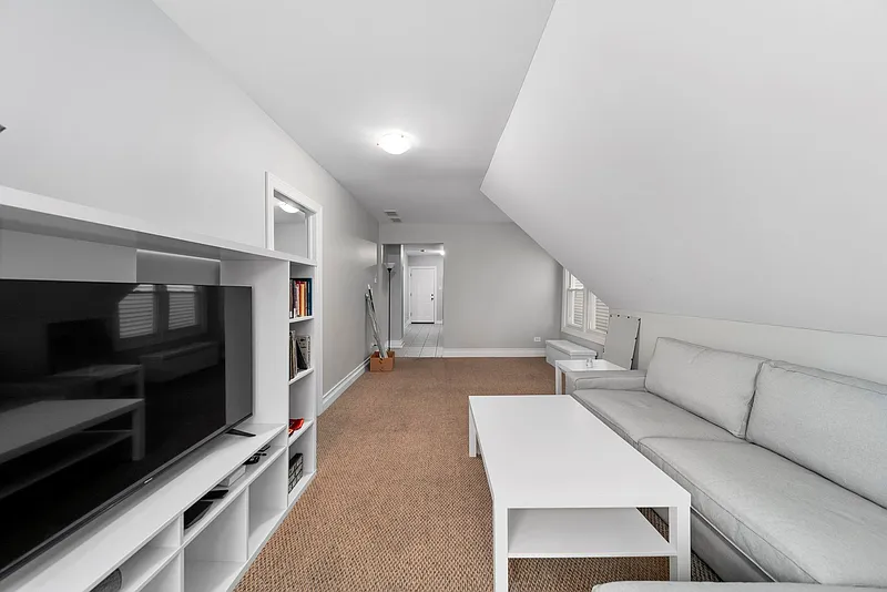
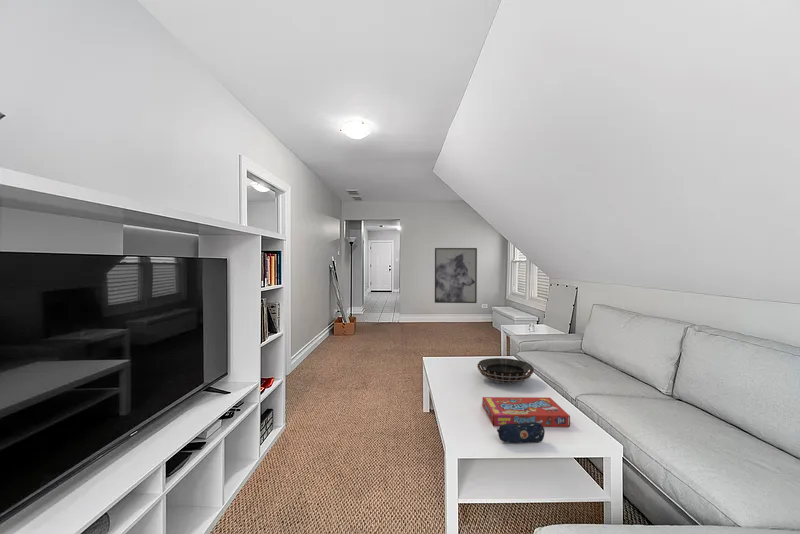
+ decorative bowl [476,357,535,384]
+ pencil case [496,422,546,444]
+ snack box [481,396,571,428]
+ wall art [434,247,478,304]
